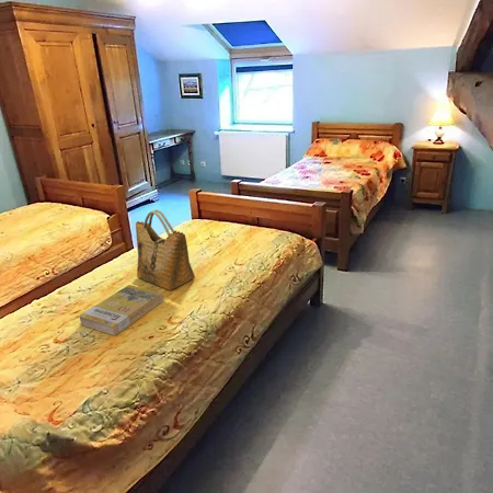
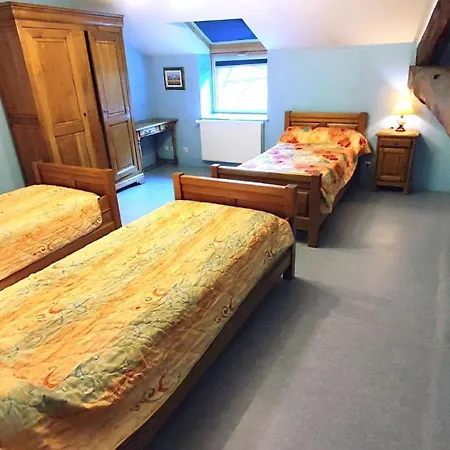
- grocery bag [135,208,196,291]
- book [77,284,164,336]
